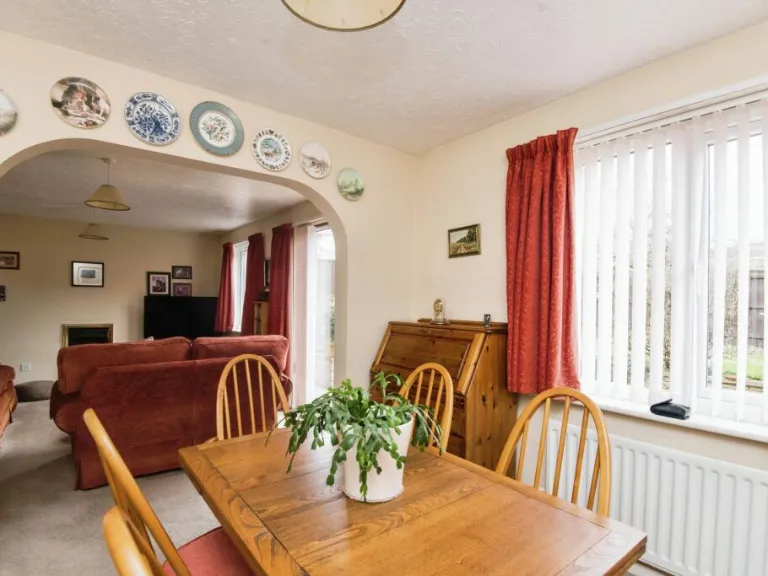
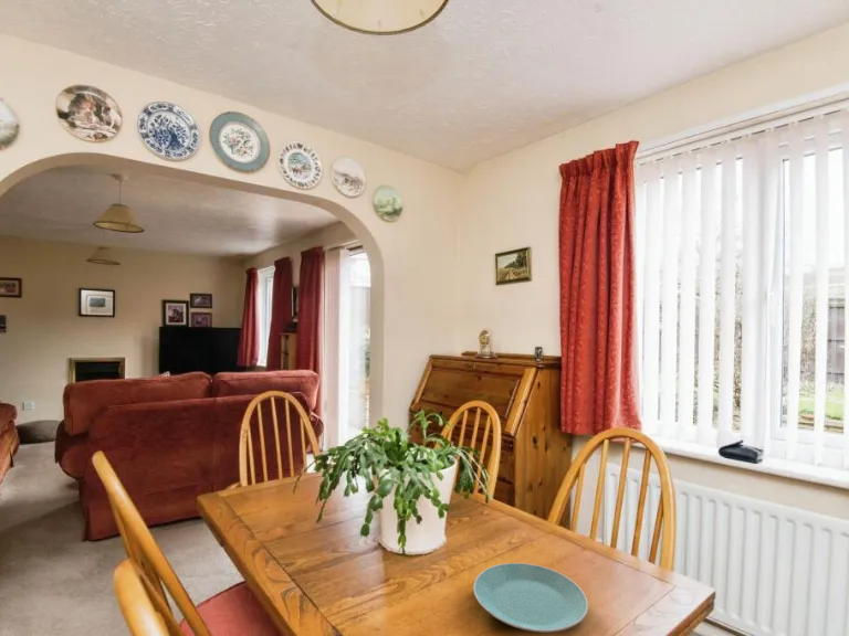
+ plate [472,562,589,634]
